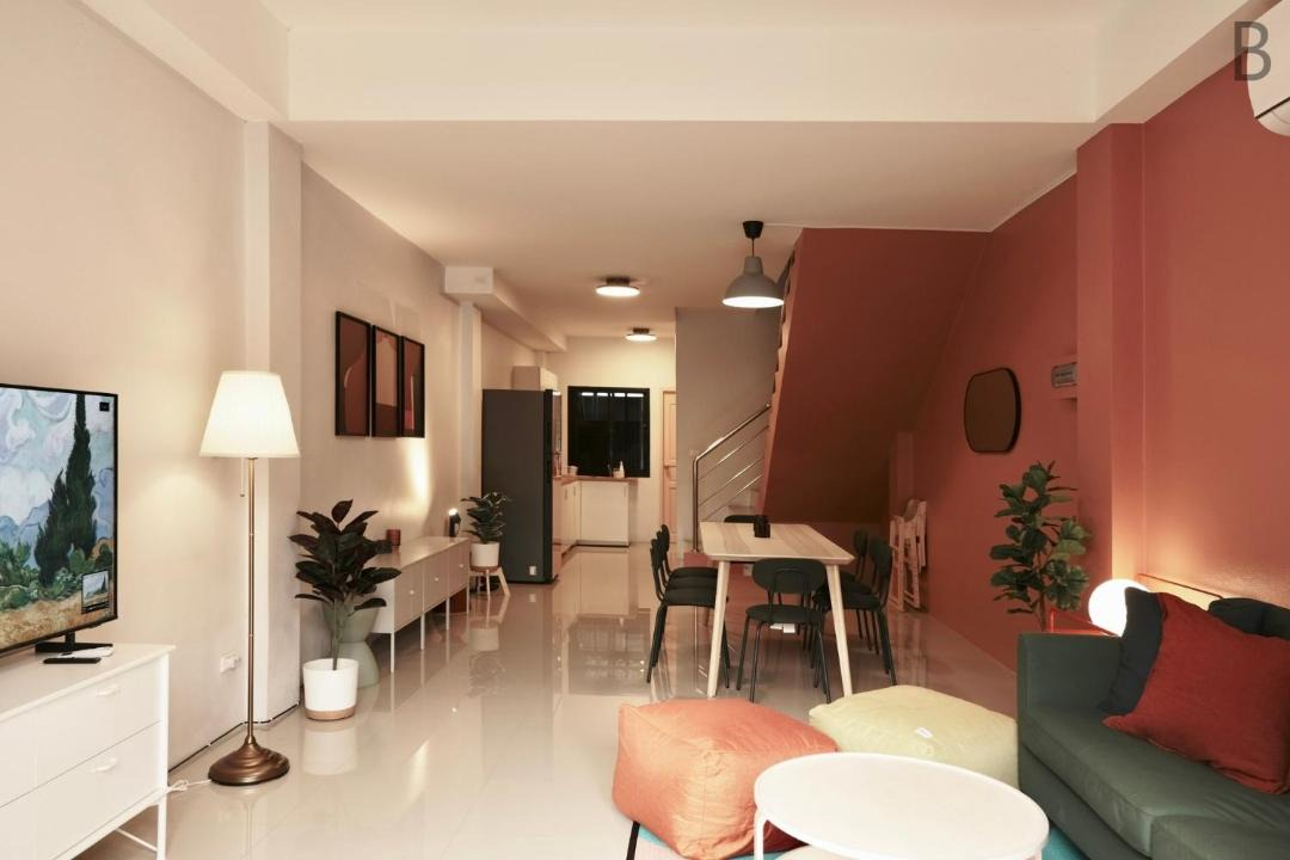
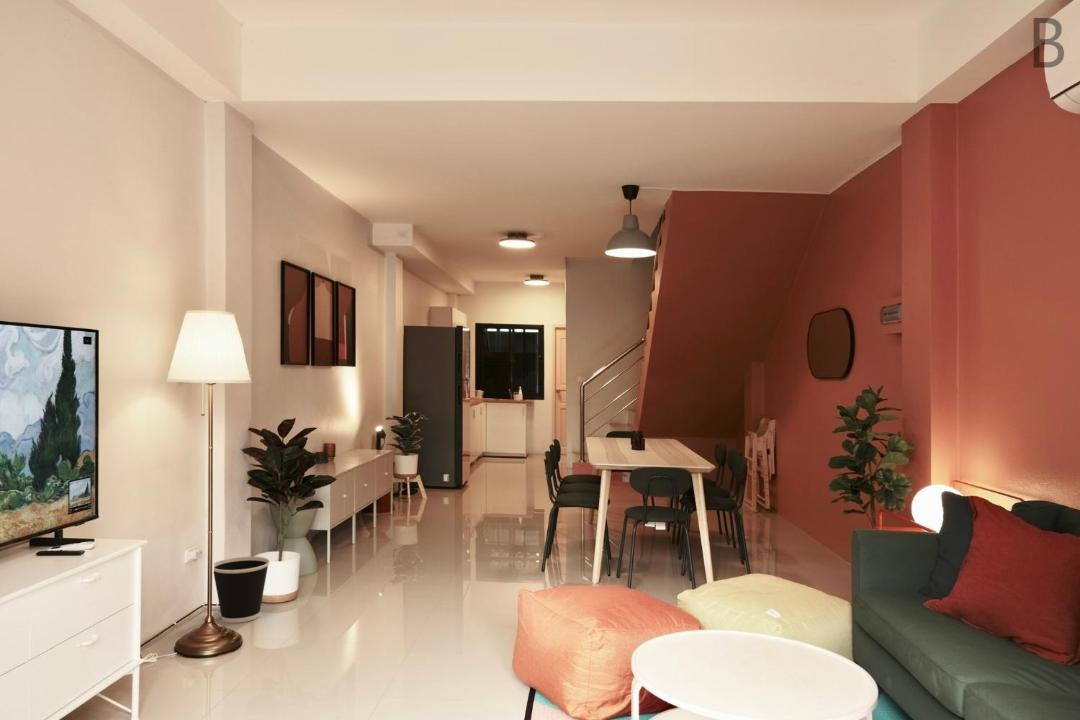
+ wastebasket [213,556,270,624]
